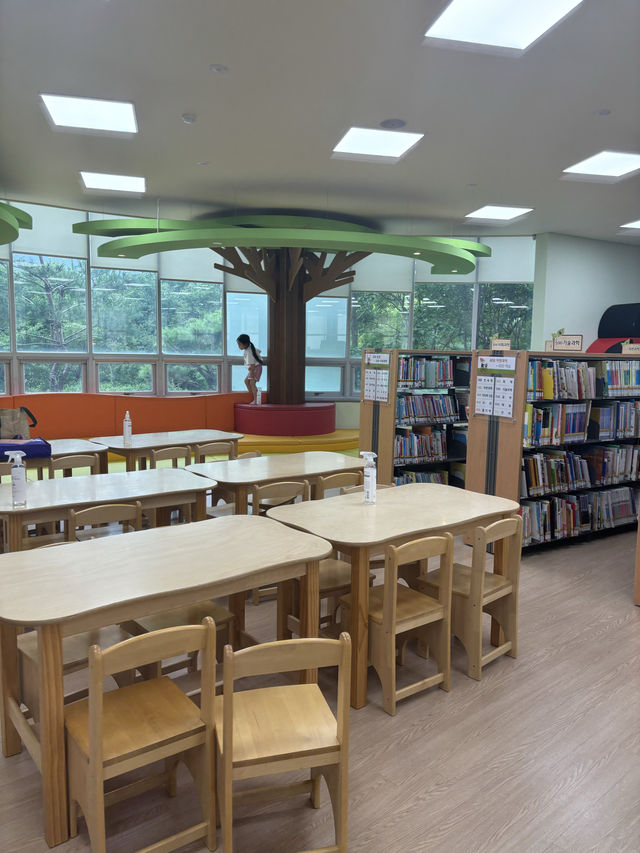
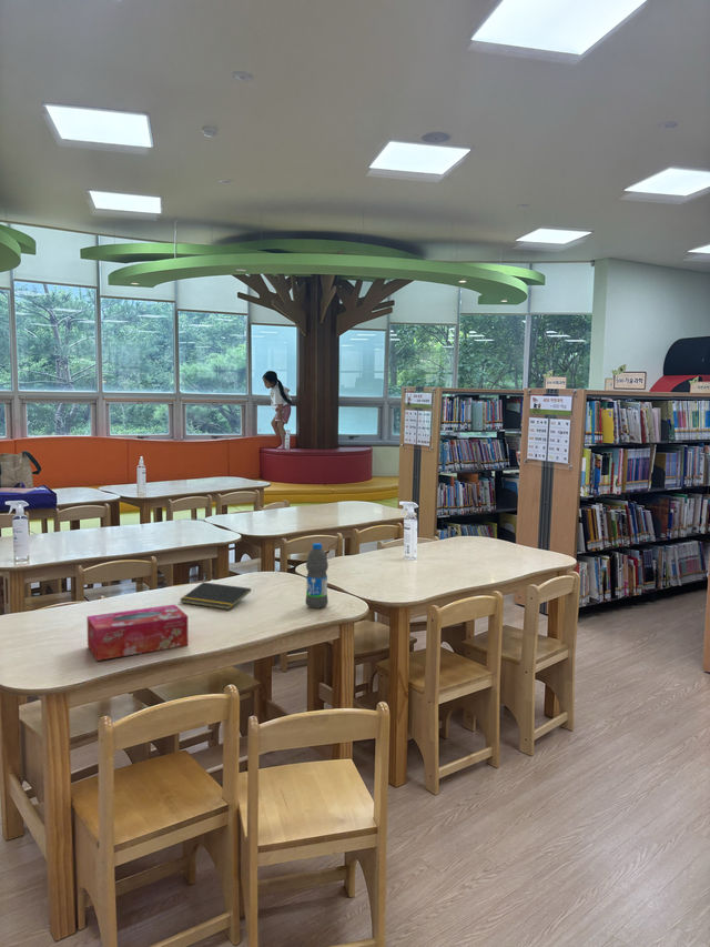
+ tissue box [85,604,190,662]
+ water bottle [304,542,329,609]
+ notepad [179,581,252,611]
